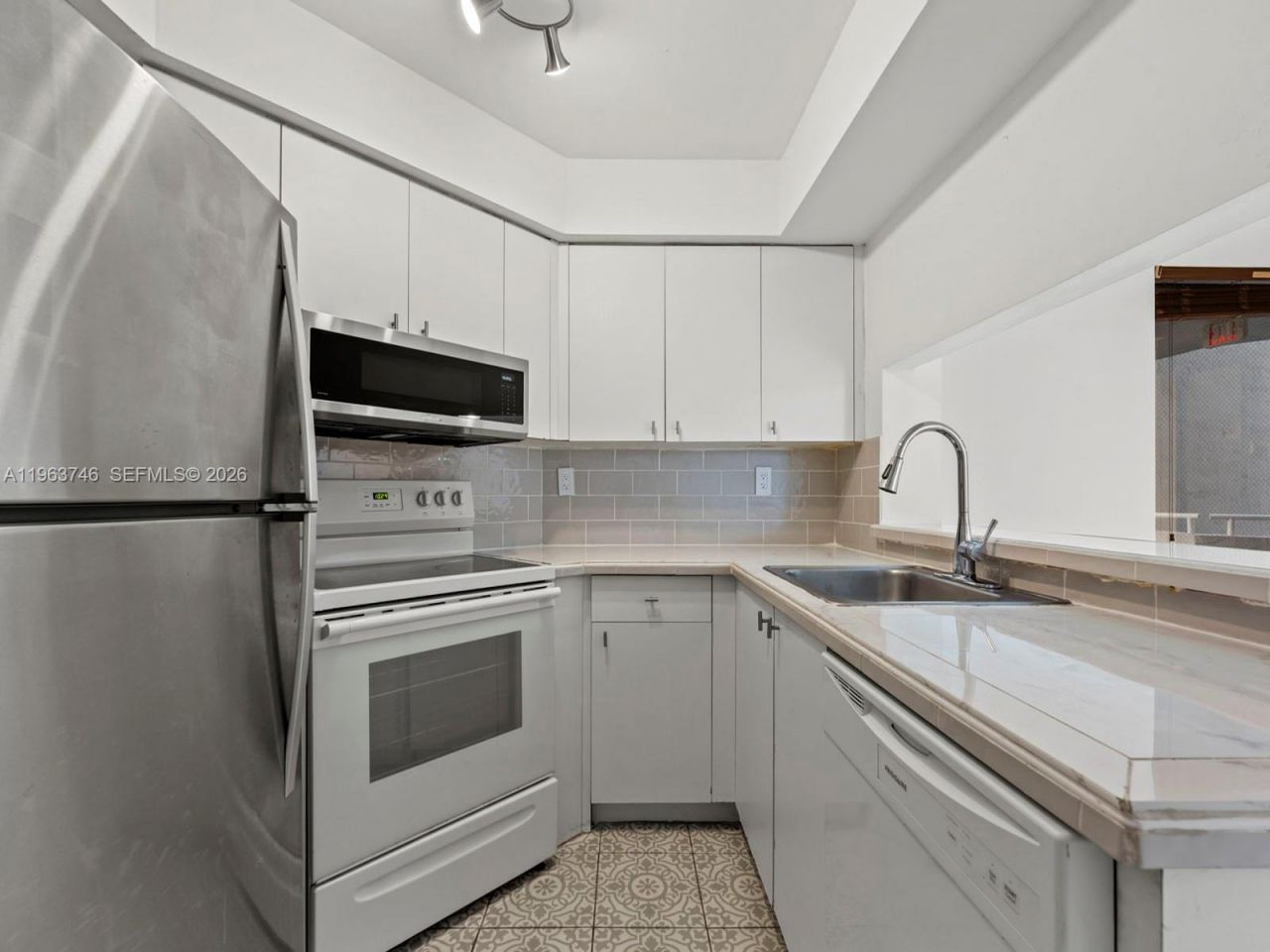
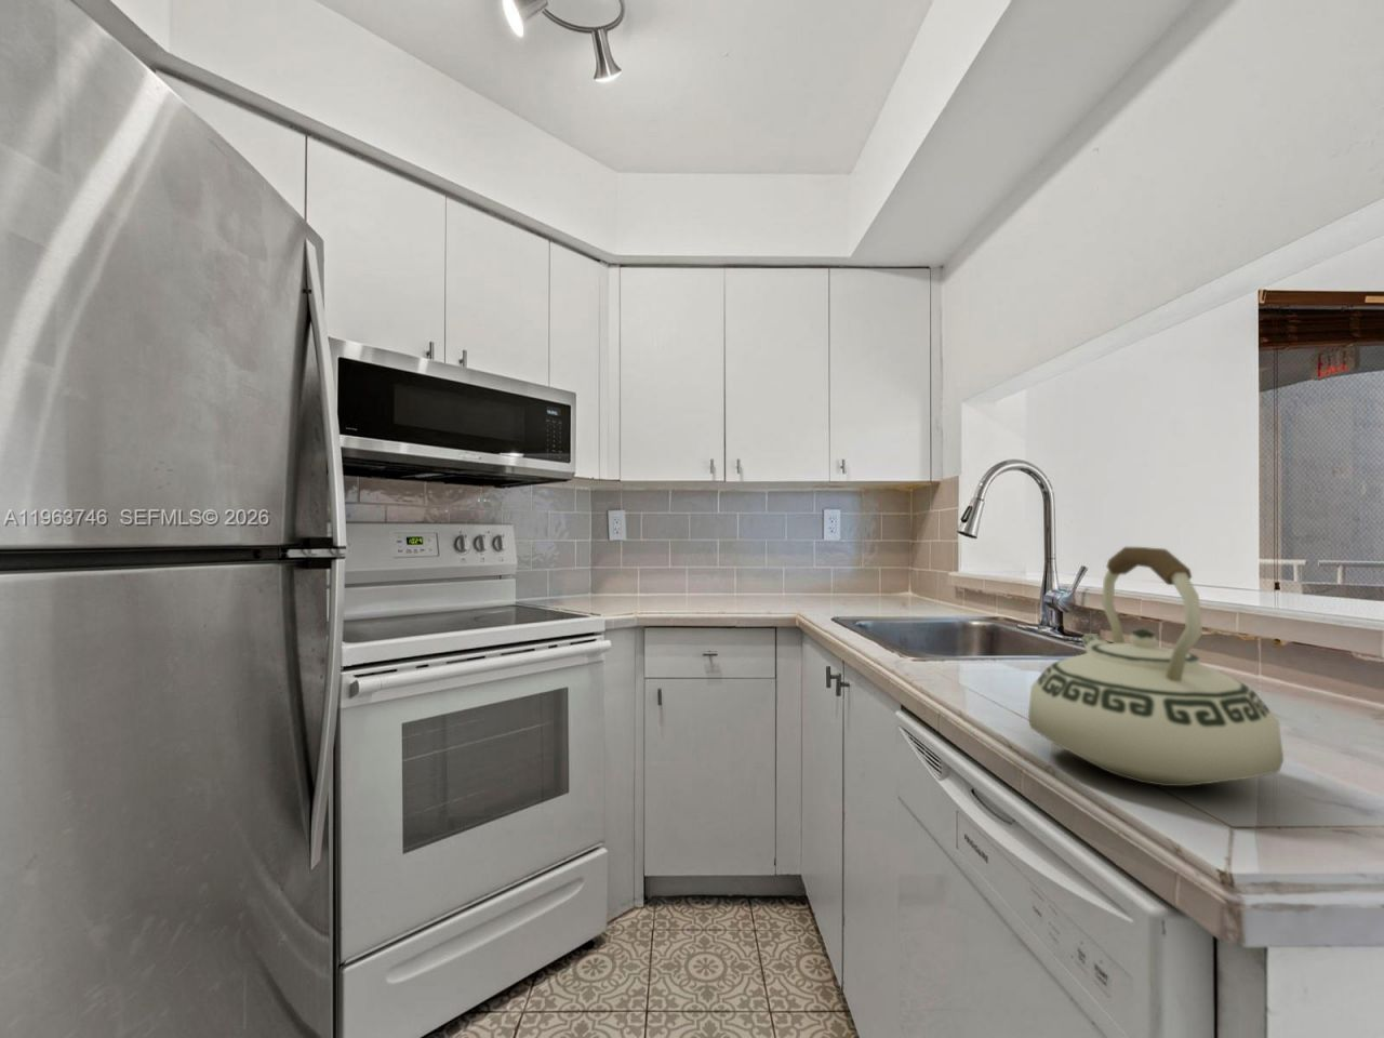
+ teakettle [1028,546,1285,787]
